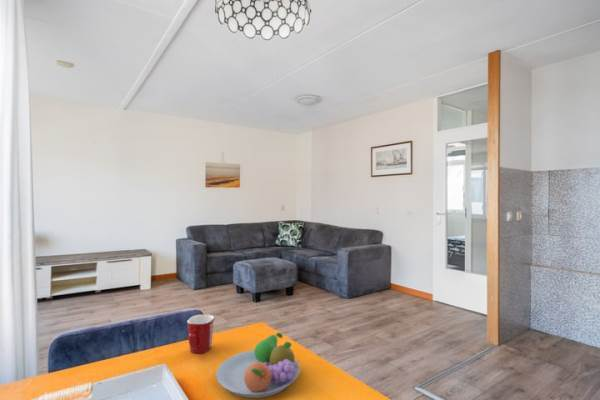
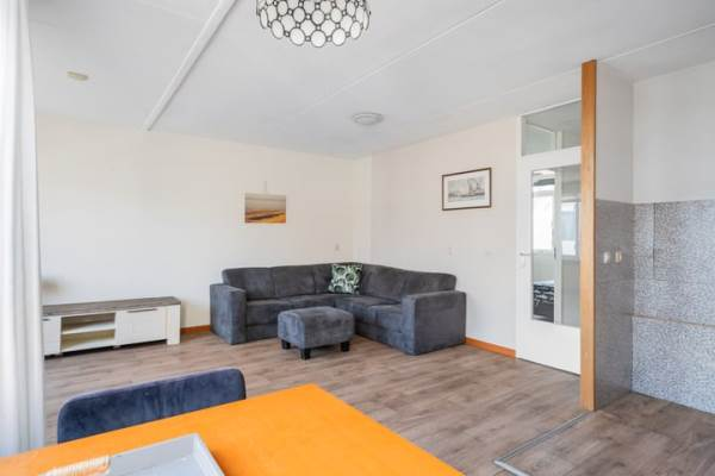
- fruit bowl [215,332,301,399]
- mug [186,314,215,354]
